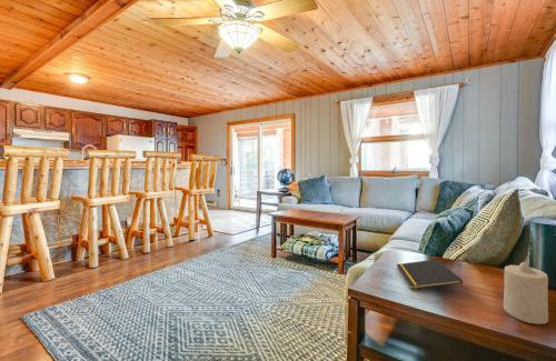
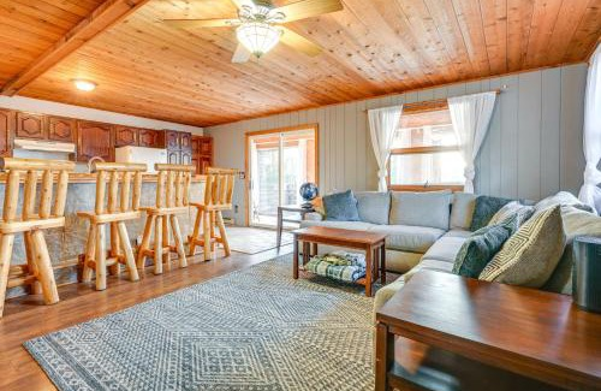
- notepad [396,259,464,290]
- candle [503,261,549,325]
